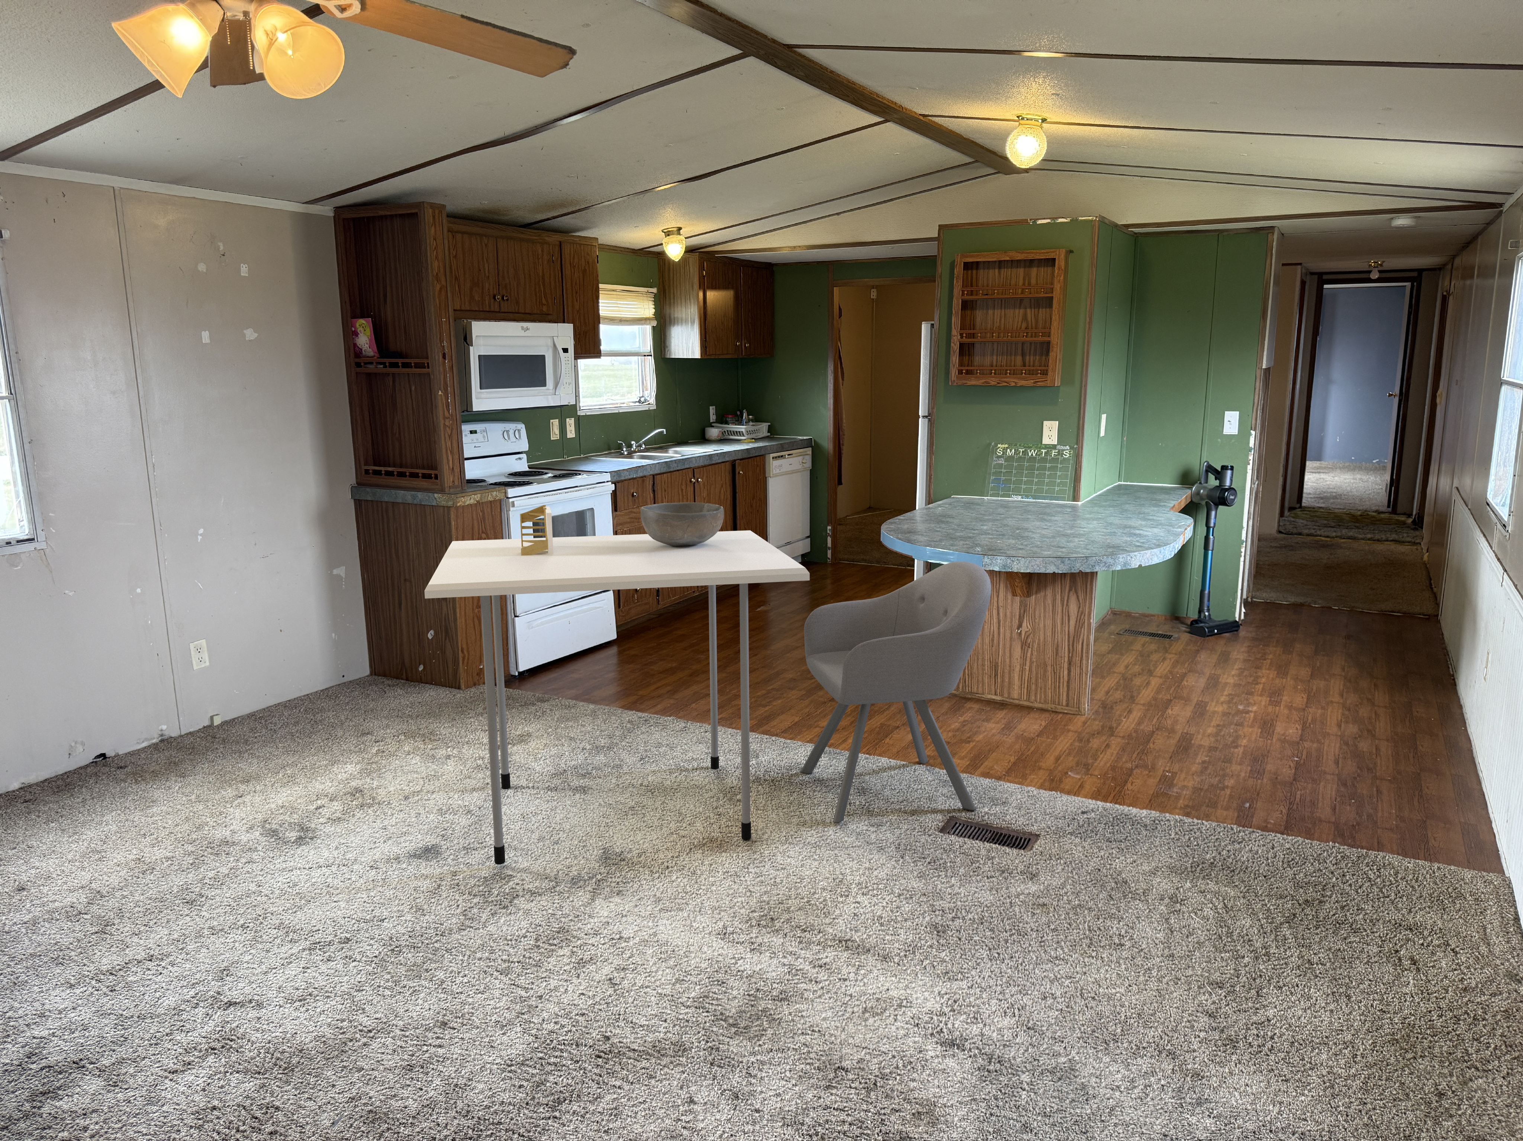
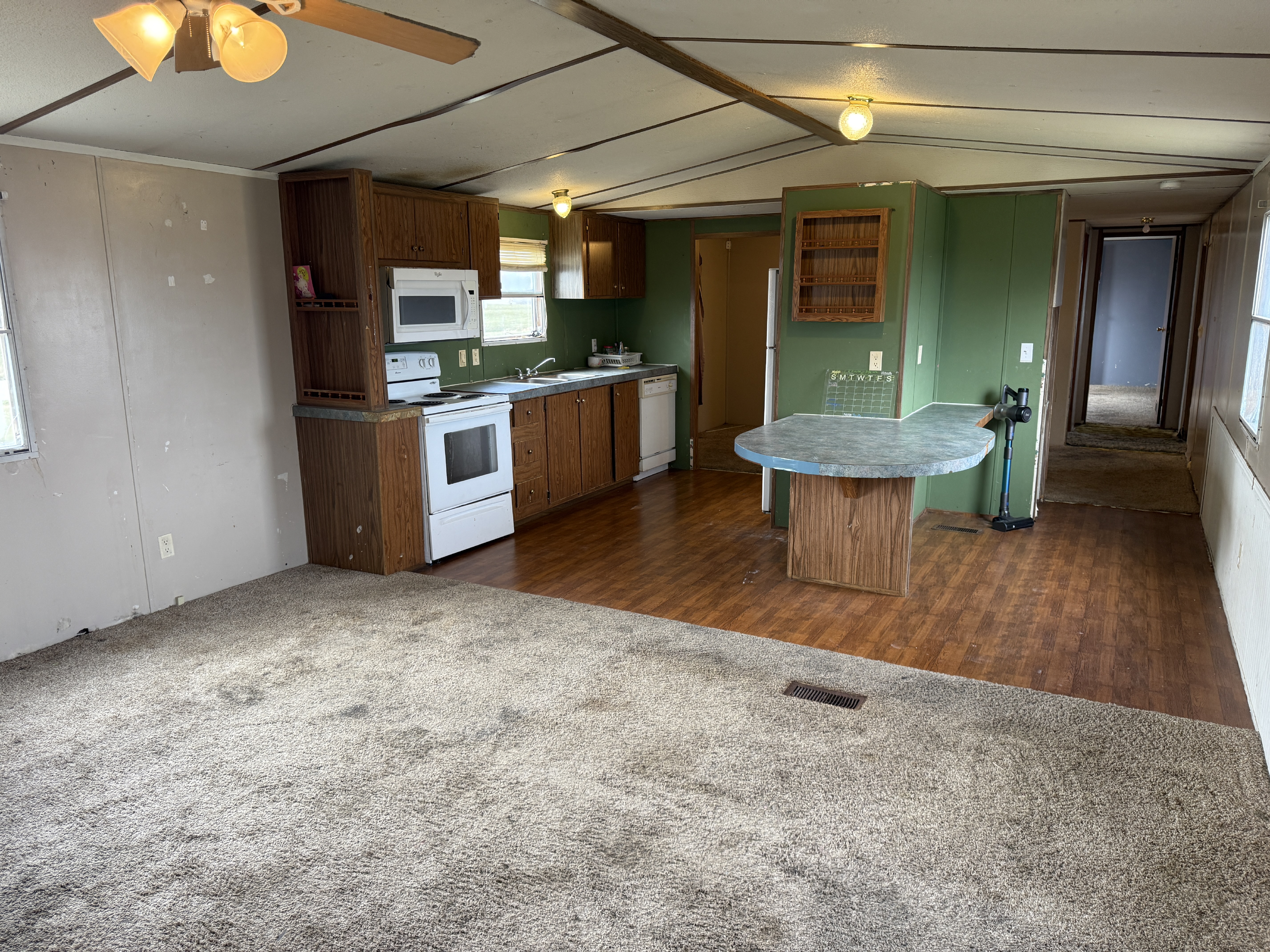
- chair [800,561,992,823]
- dining table [425,530,809,865]
- napkin holder [519,505,553,556]
- bowl [640,502,724,547]
